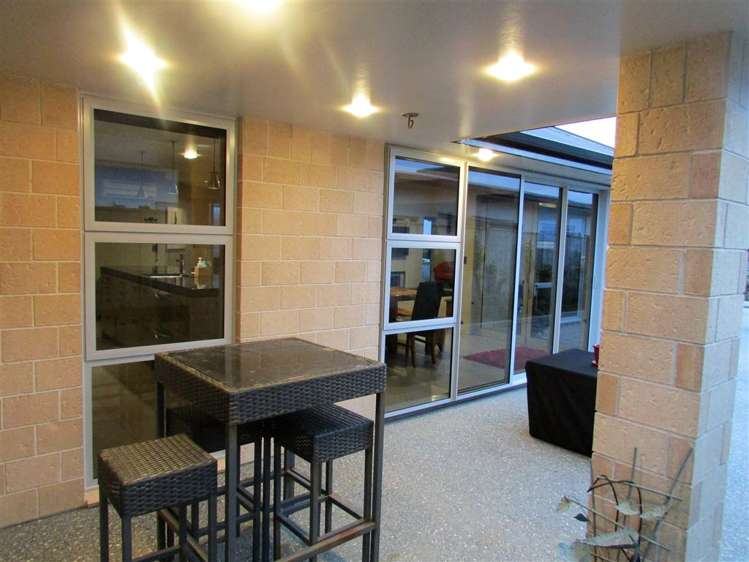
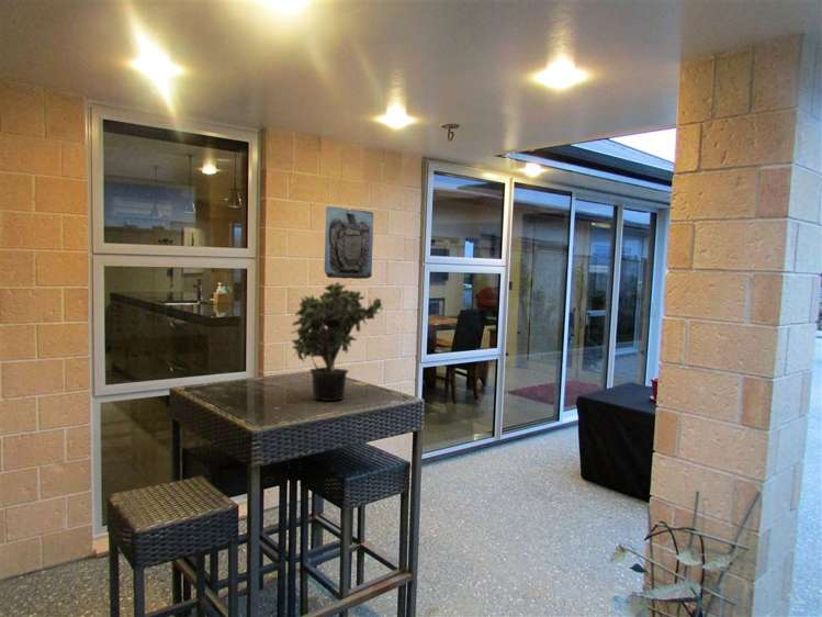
+ potted plant [289,281,384,402]
+ wall sculpture [324,205,374,280]
